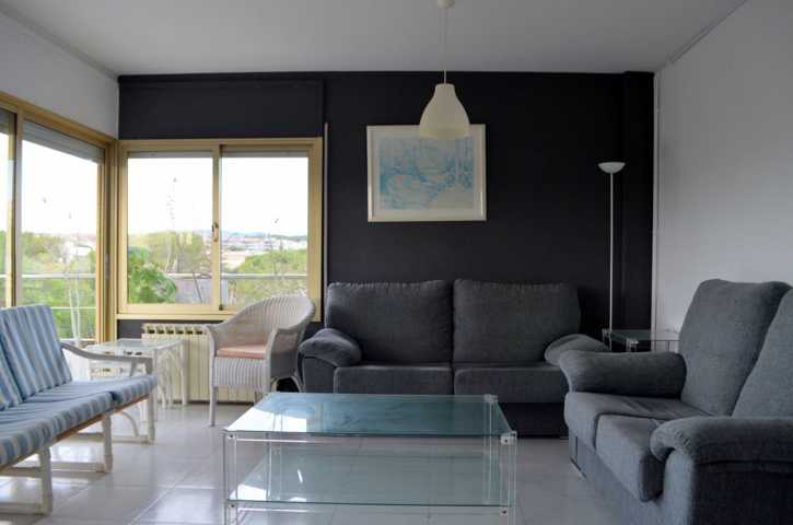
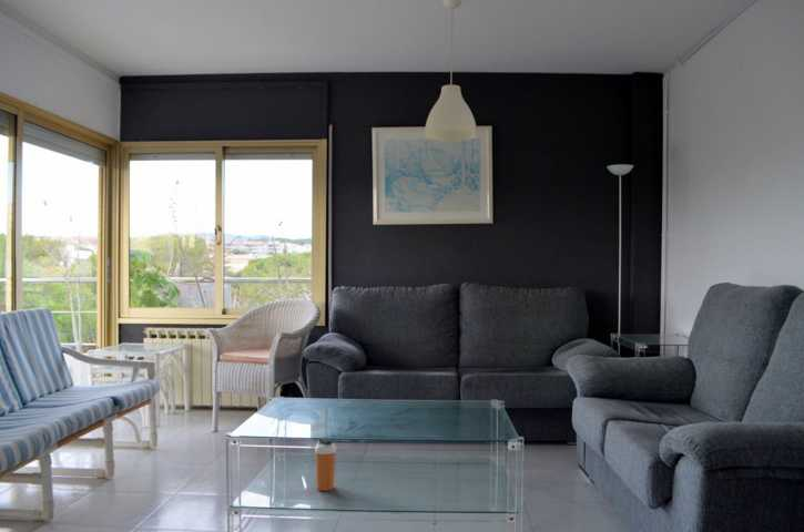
+ shaker bottle [314,439,337,492]
